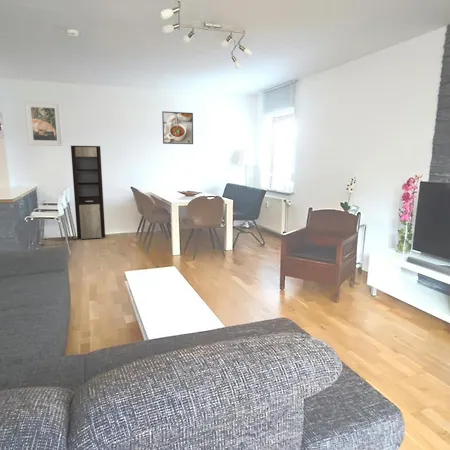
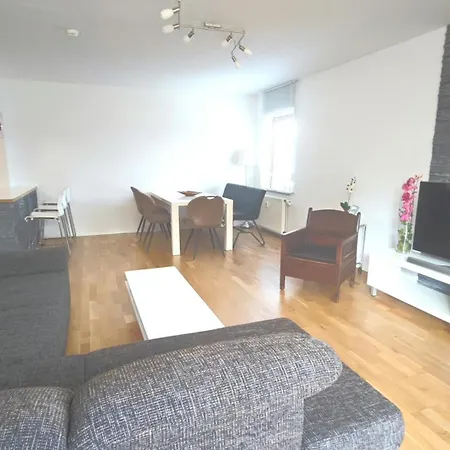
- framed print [161,110,194,145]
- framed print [23,100,64,147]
- cabinet [70,145,106,241]
